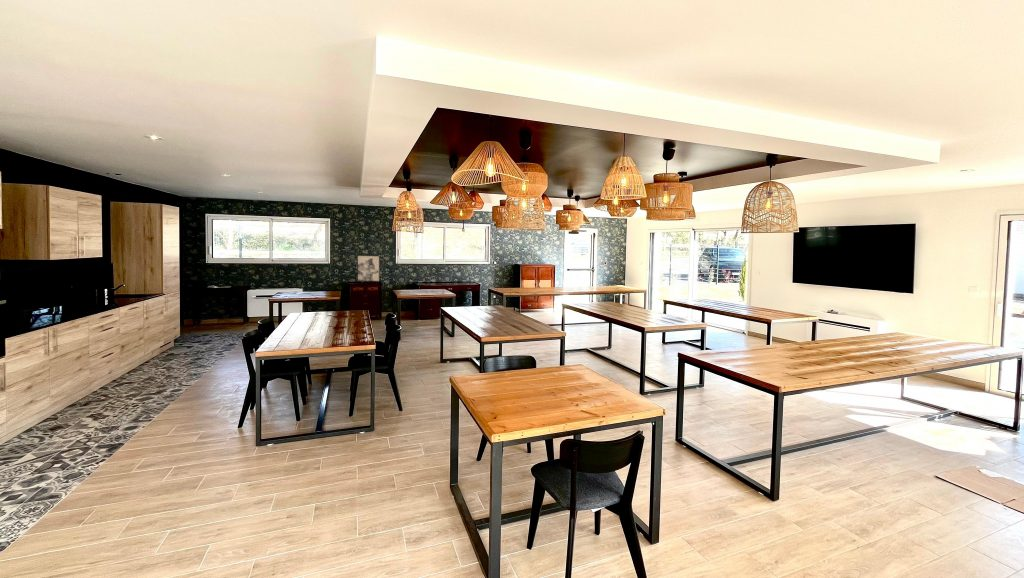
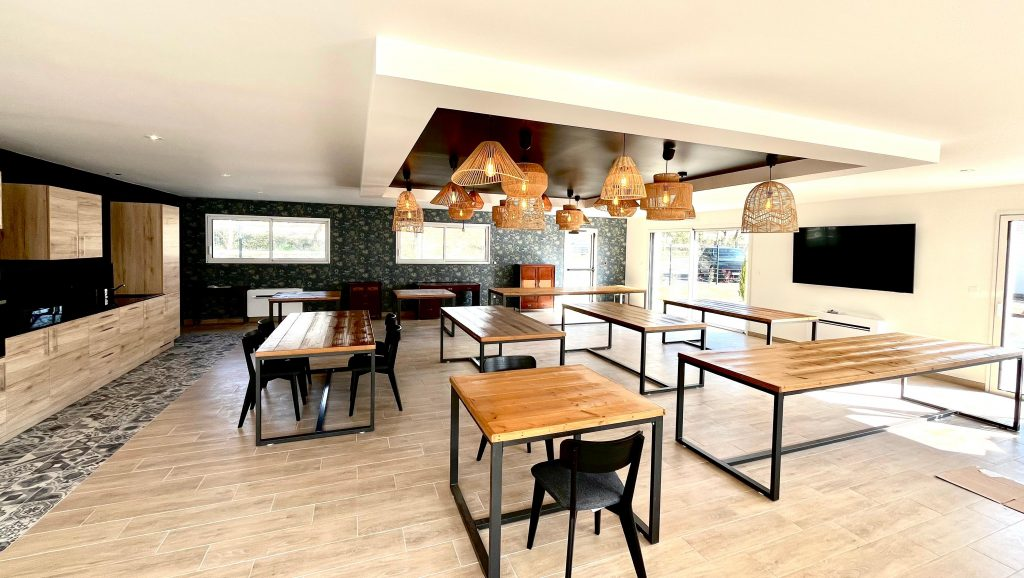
- wall art [357,254,381,282]
